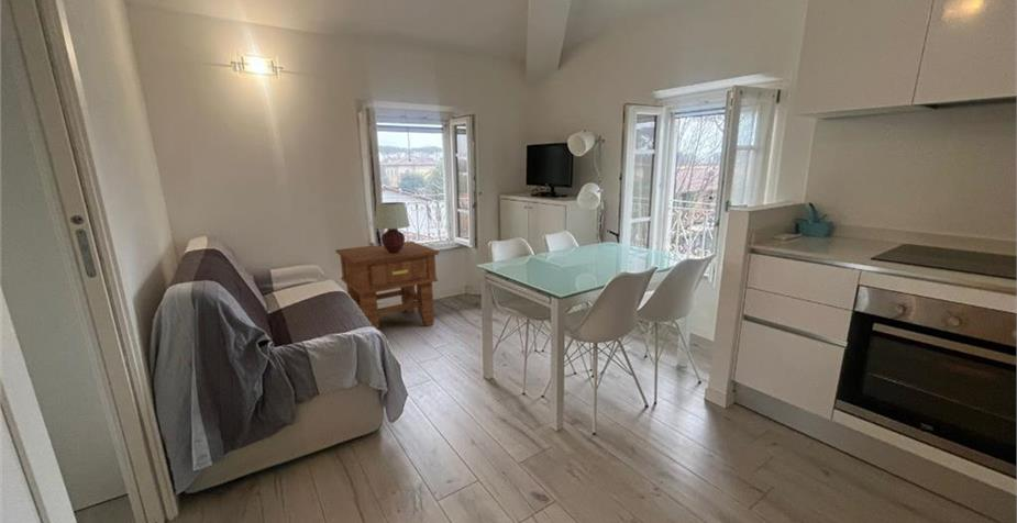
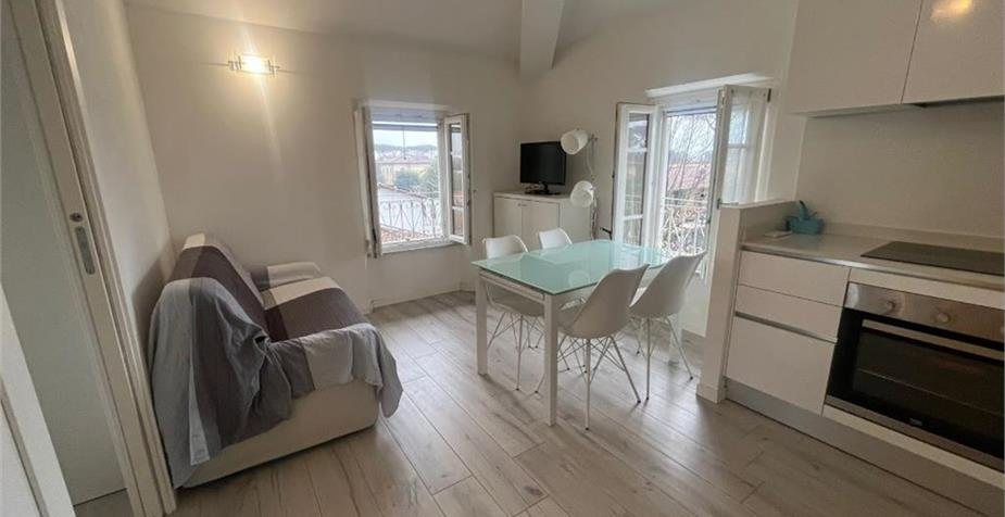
- table lamp [373,201,411,253]
- side table [334,241,440,331]
